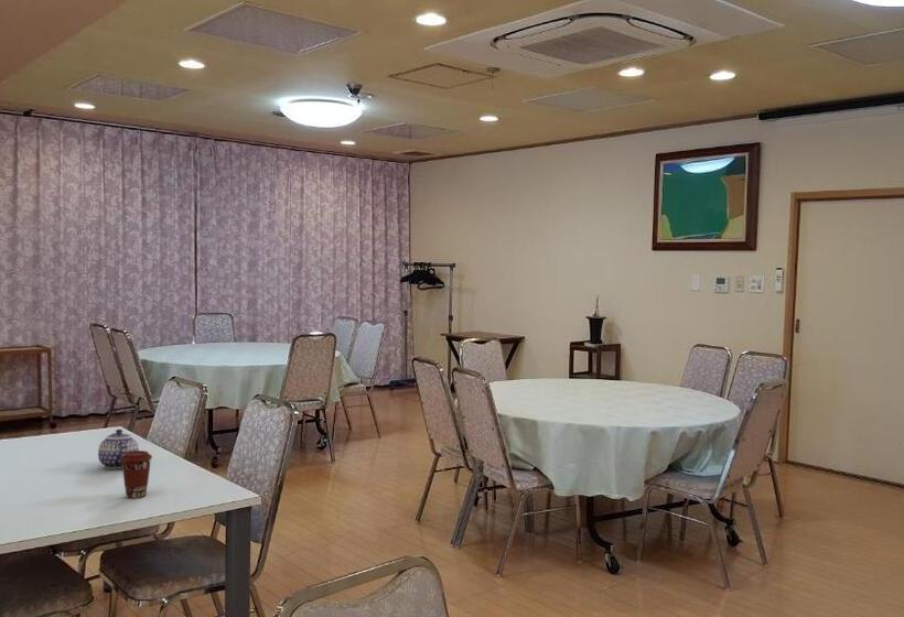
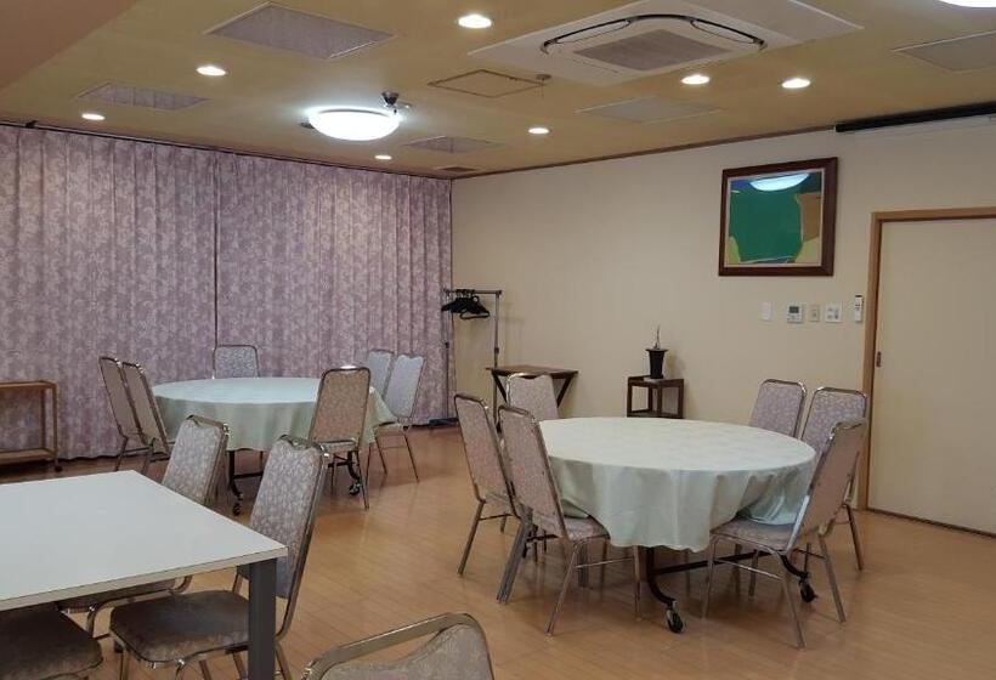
- coffee cup [120,450,153,499]
- teapot [97,429,140,469]
